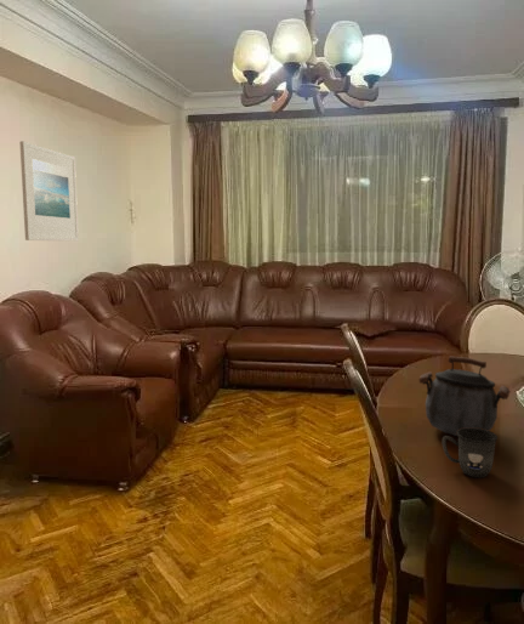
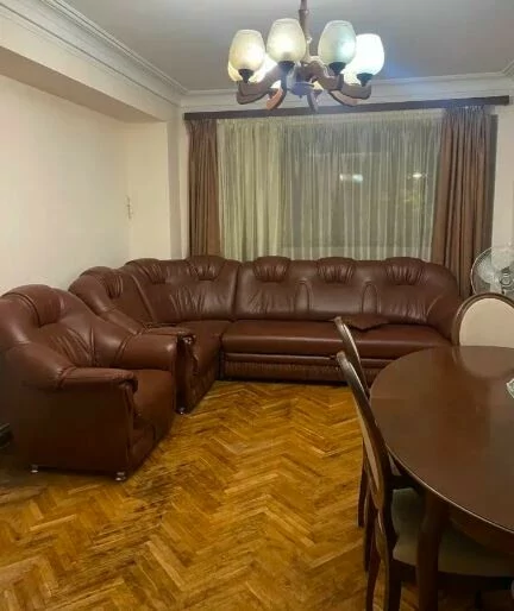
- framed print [18,140,80,242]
- mug [442,429,499,478]
- kettle [417,354,512,437]
